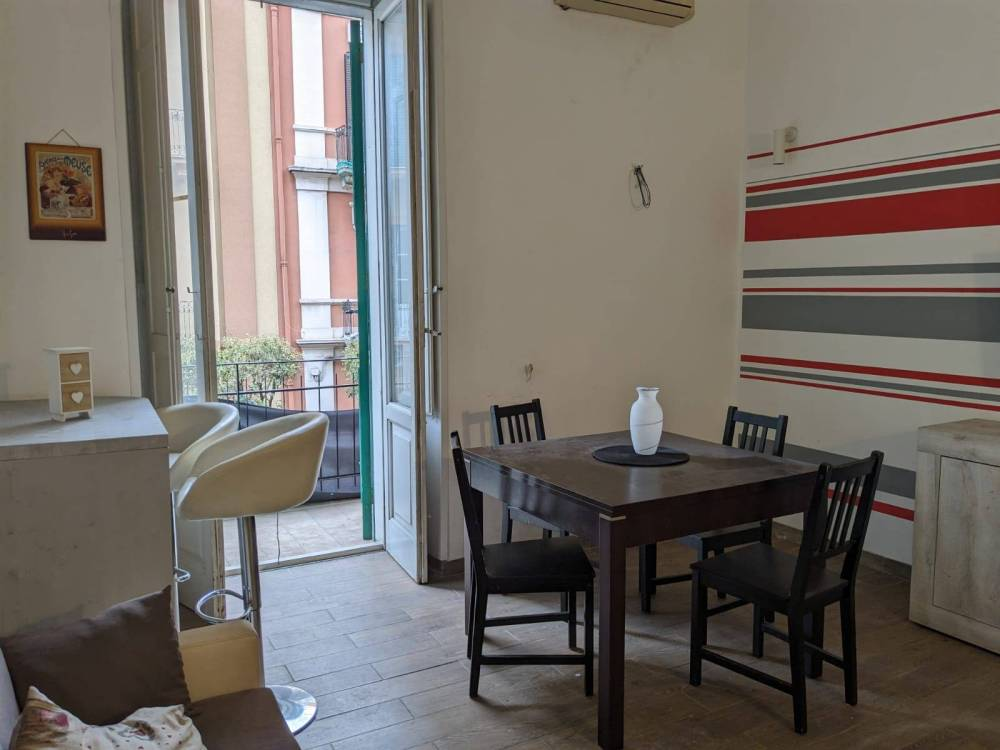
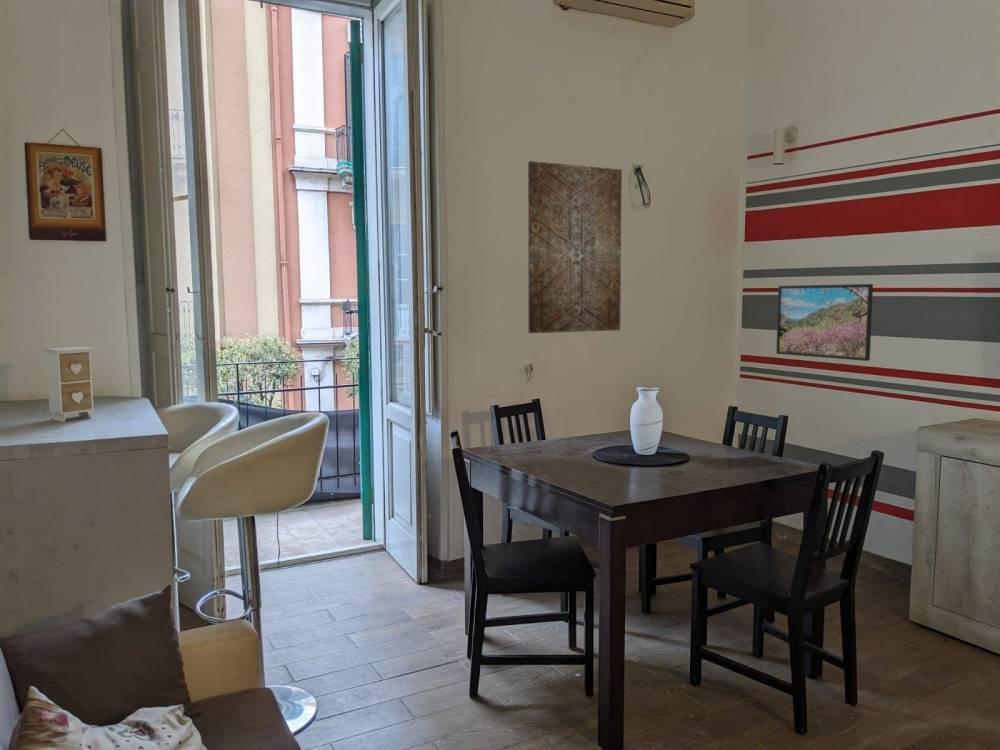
+ wall art [527,160,623,334]
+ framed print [775,283,874,362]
